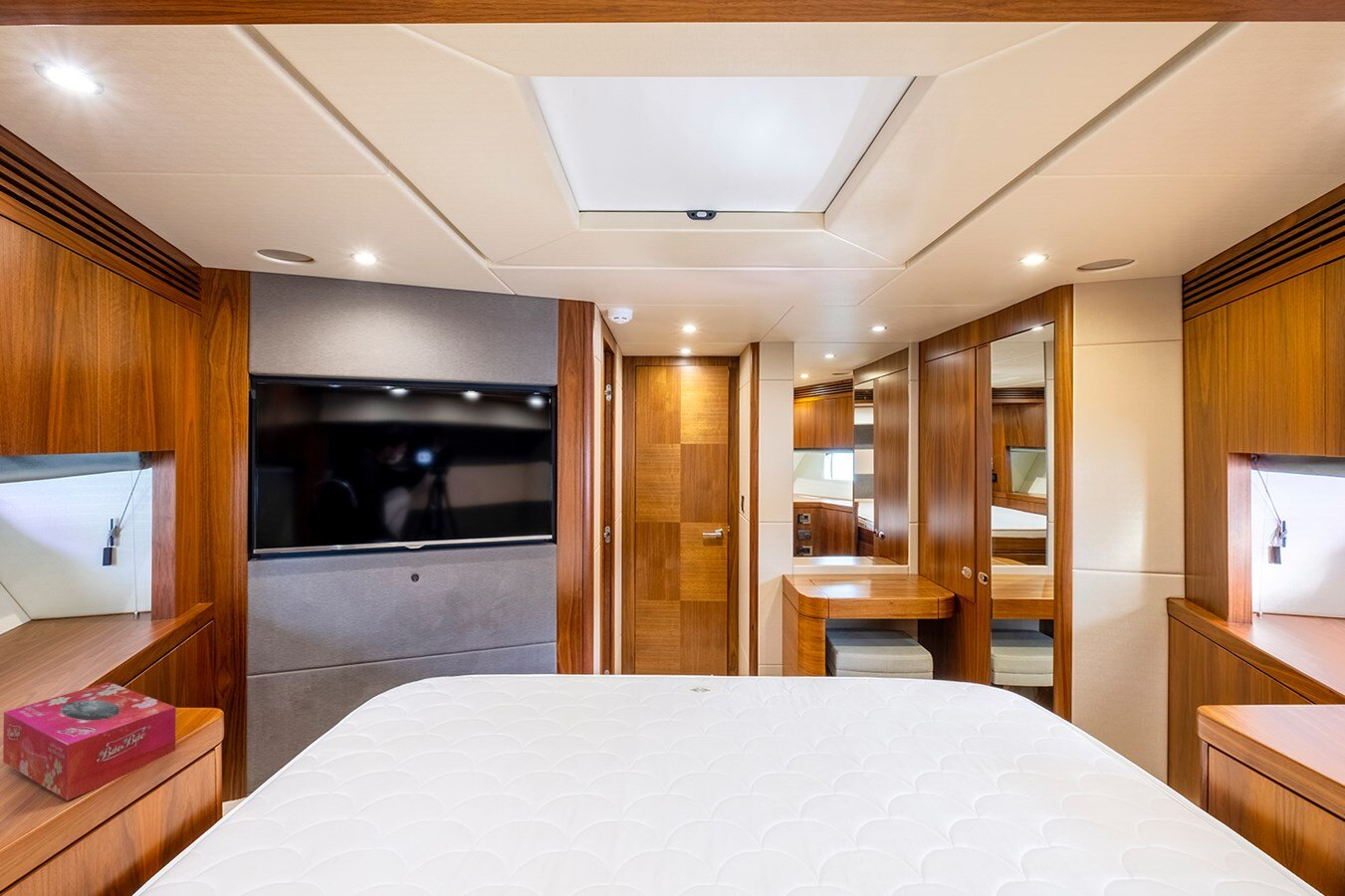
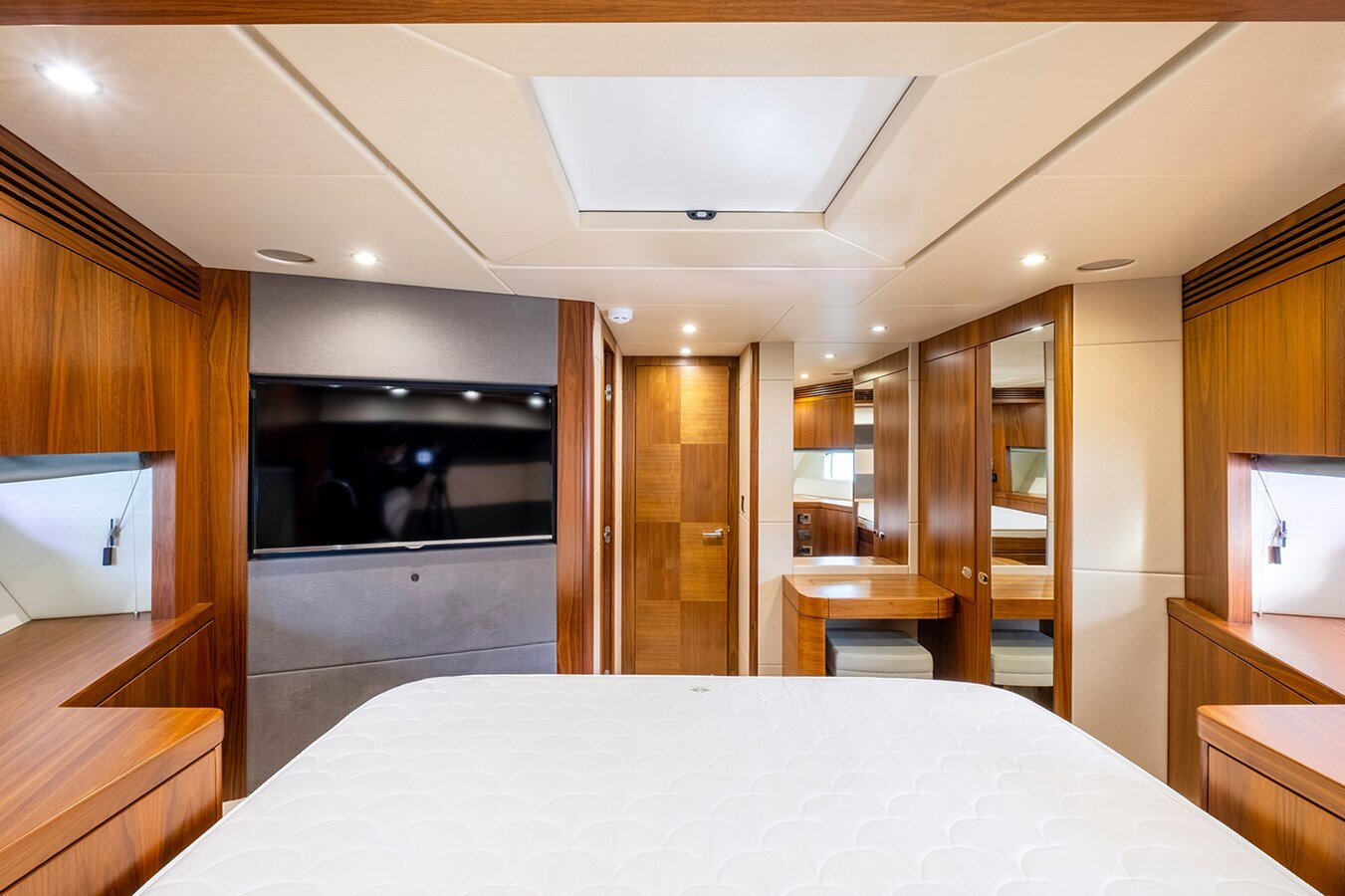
- tissue box [2,681,177,801]
